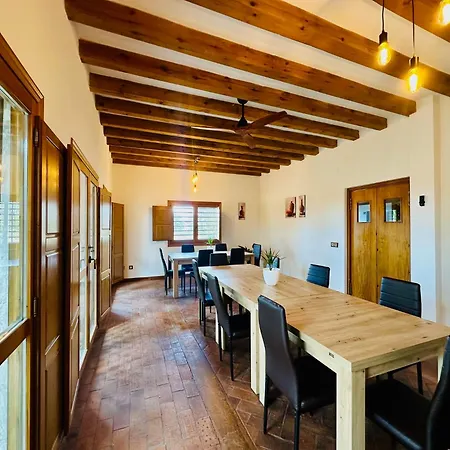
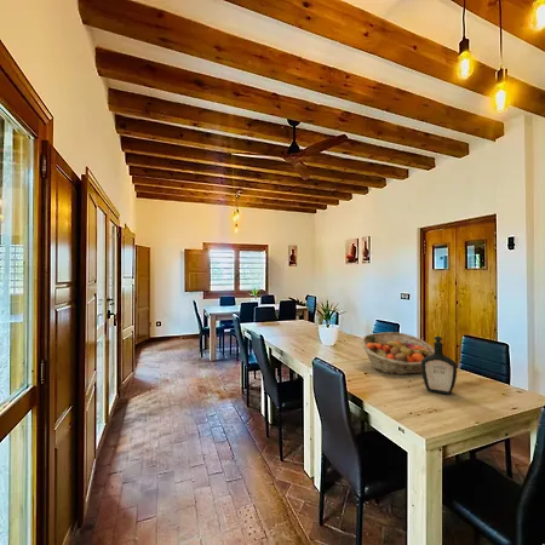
+ bottle [421,335,458,396]
+ fruit basket [360,331,435,375]
